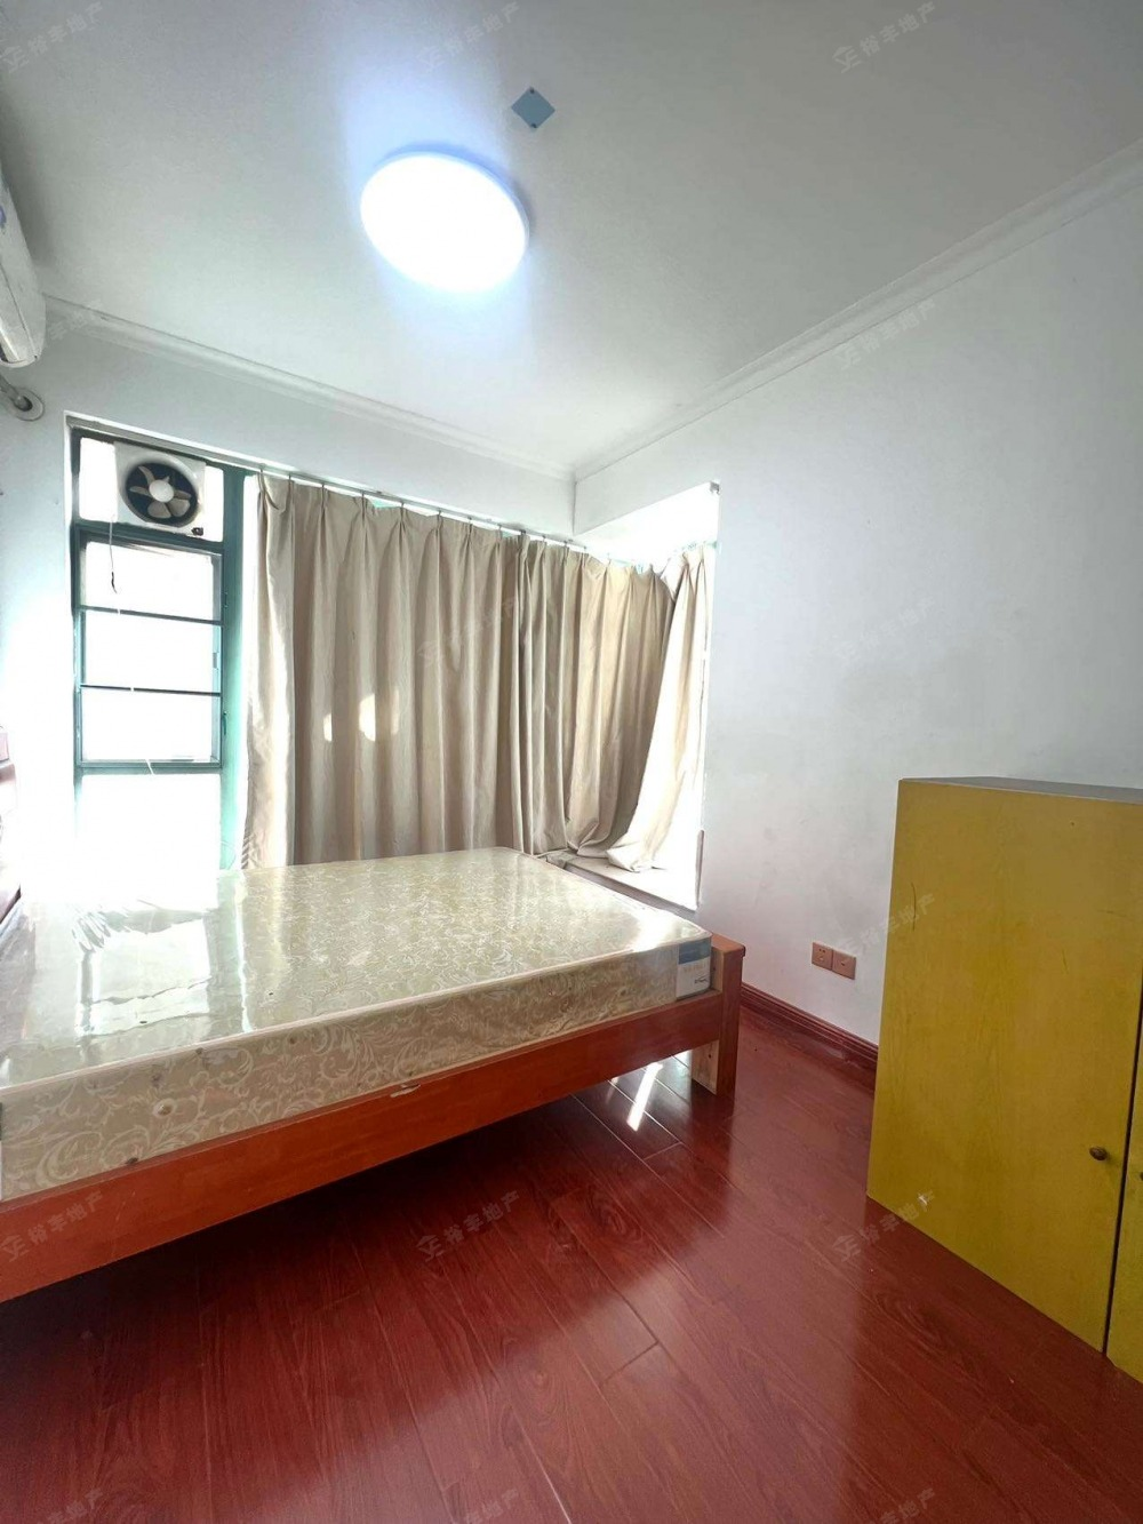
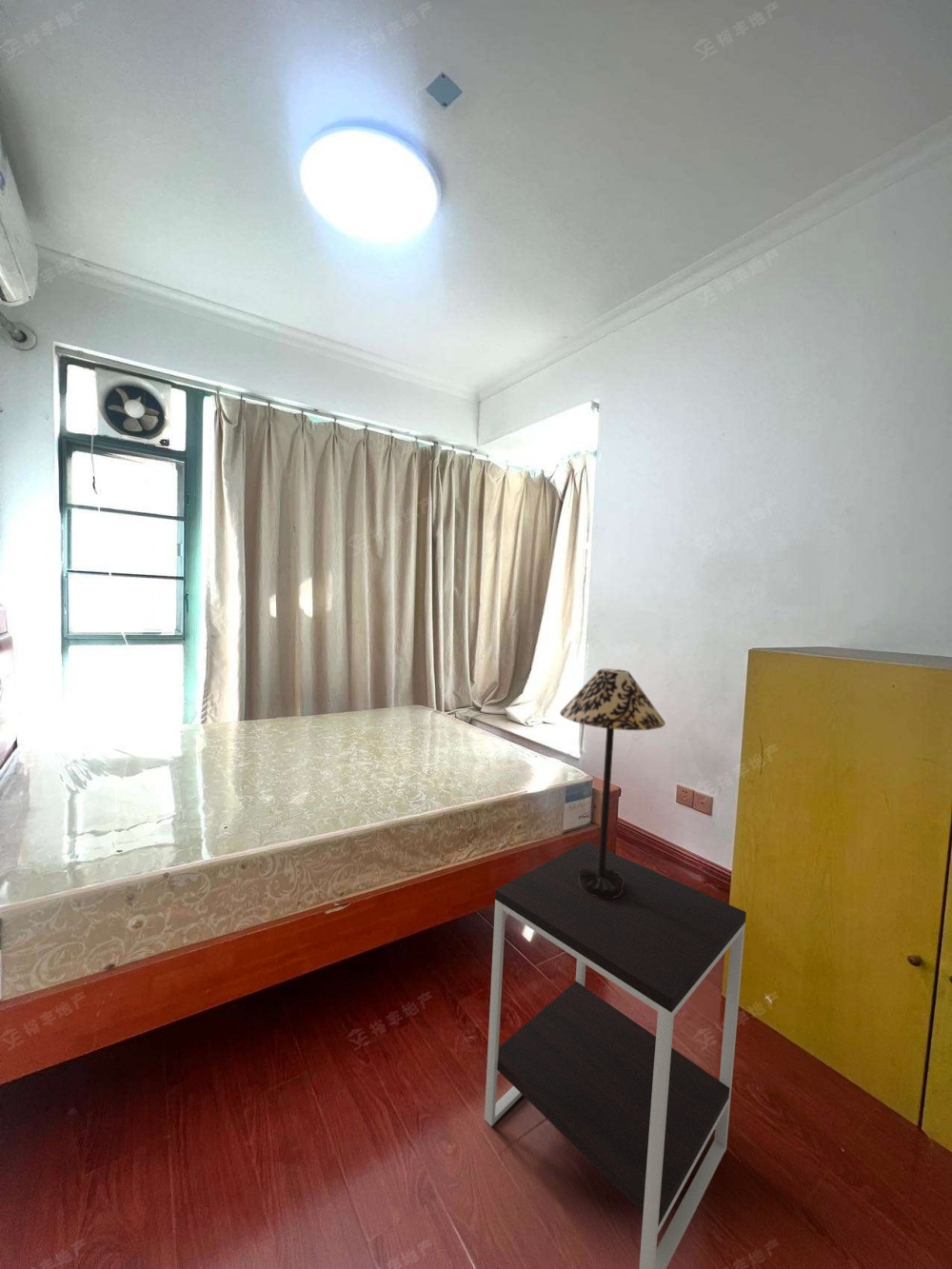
+ table lamp [559,668,666,898]
+ side table [484,841,747,1269]
